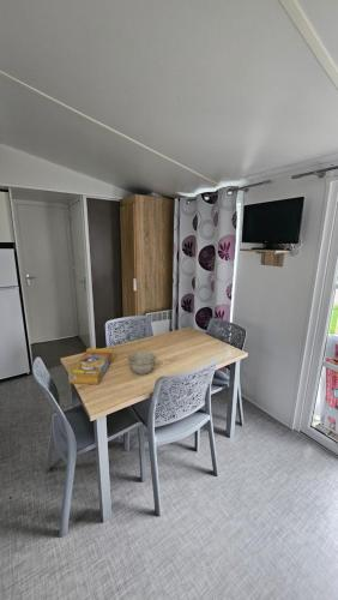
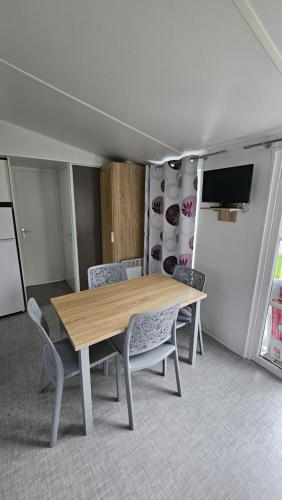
- bowl [126,350,157,376]
- cereal box [67,347,116,385]
